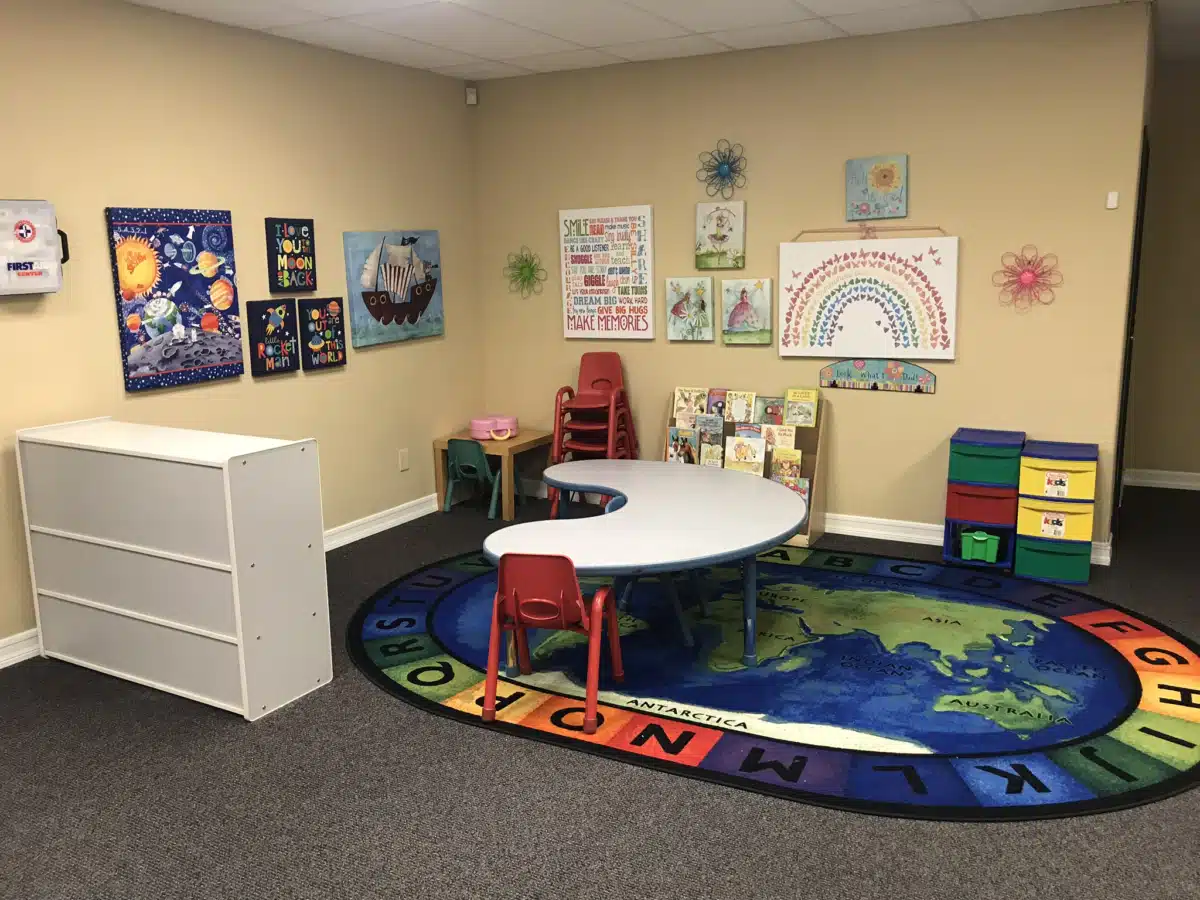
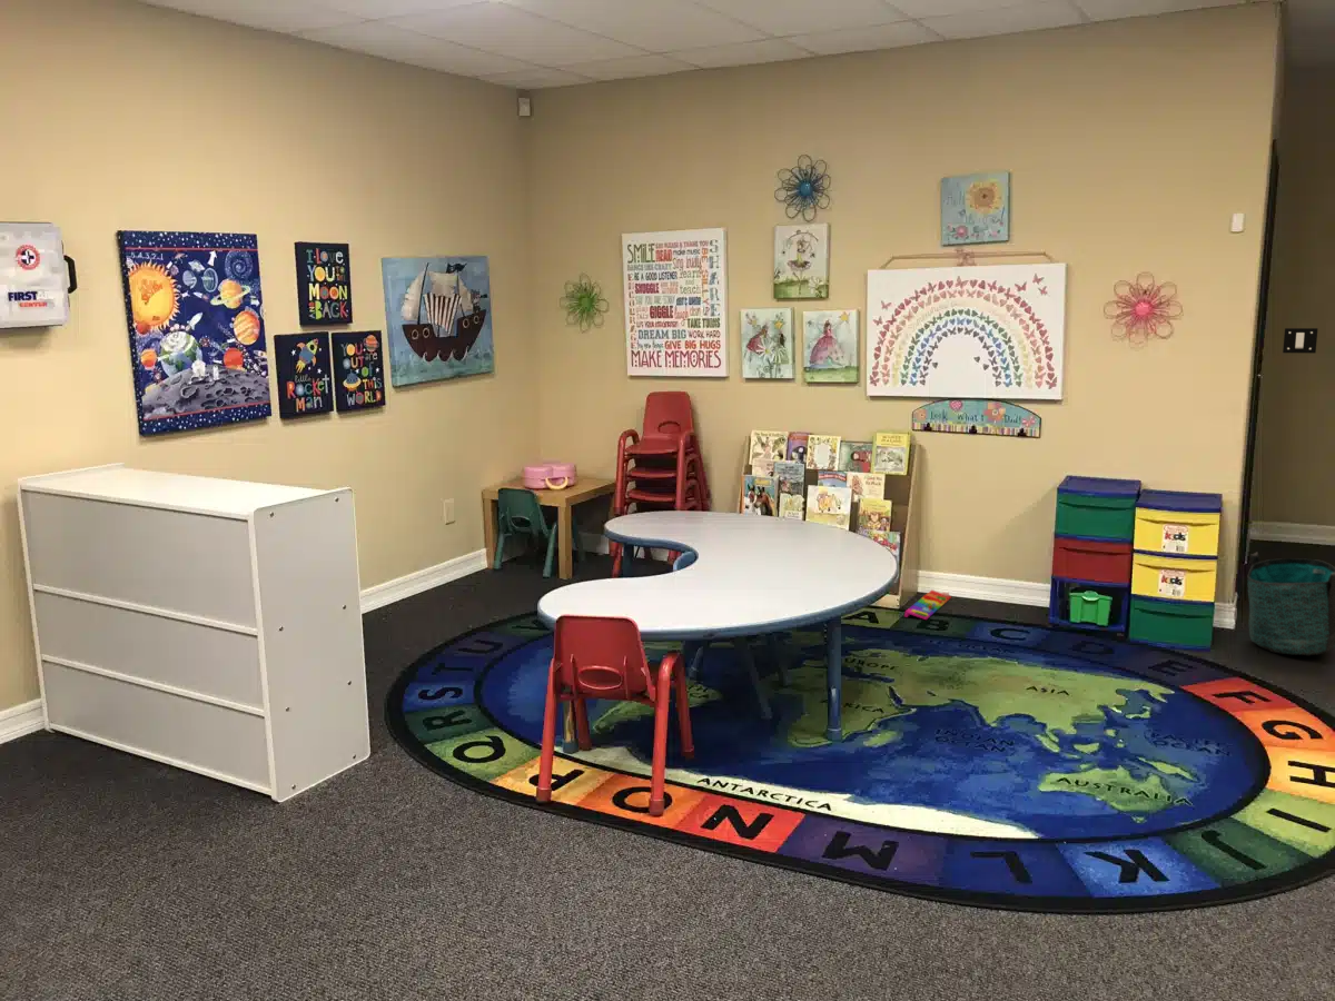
+ storage basket [1247,551,1335,656]
+ knob puzzle [903,588,952,621]
+ light switch [1282,327,1318,355]
